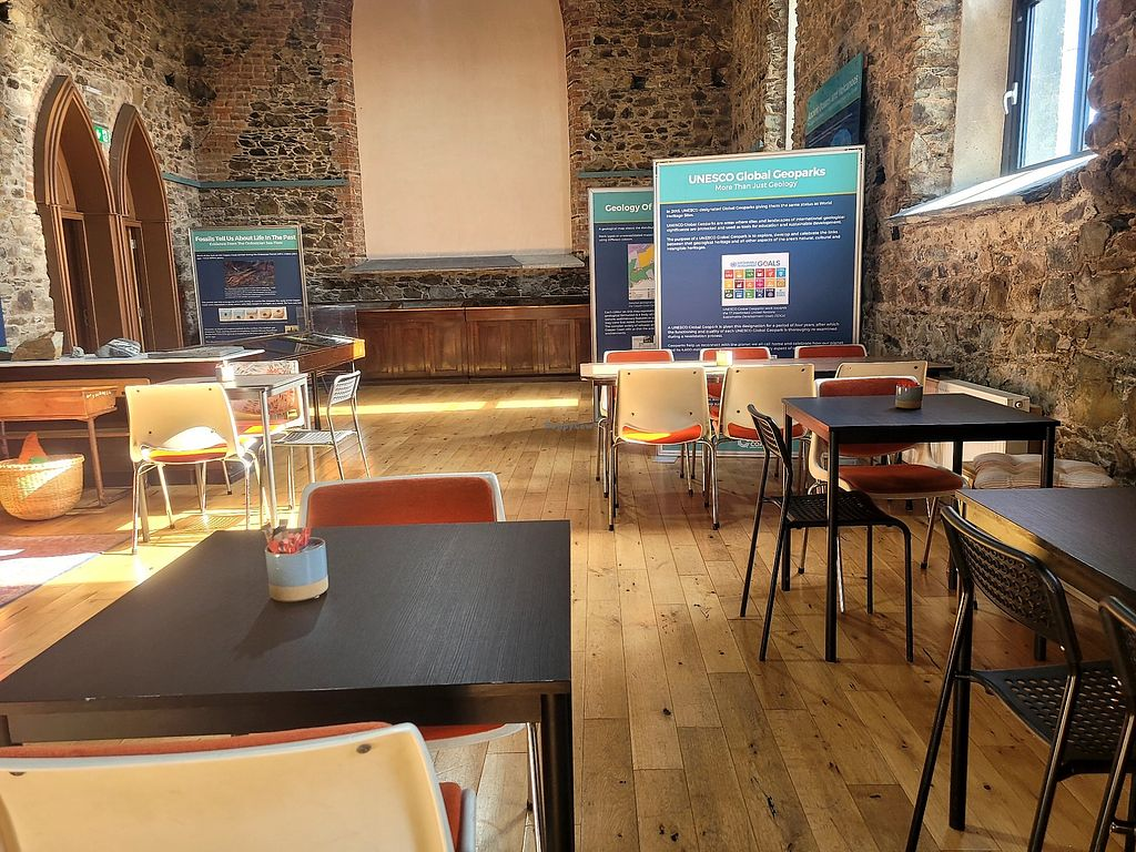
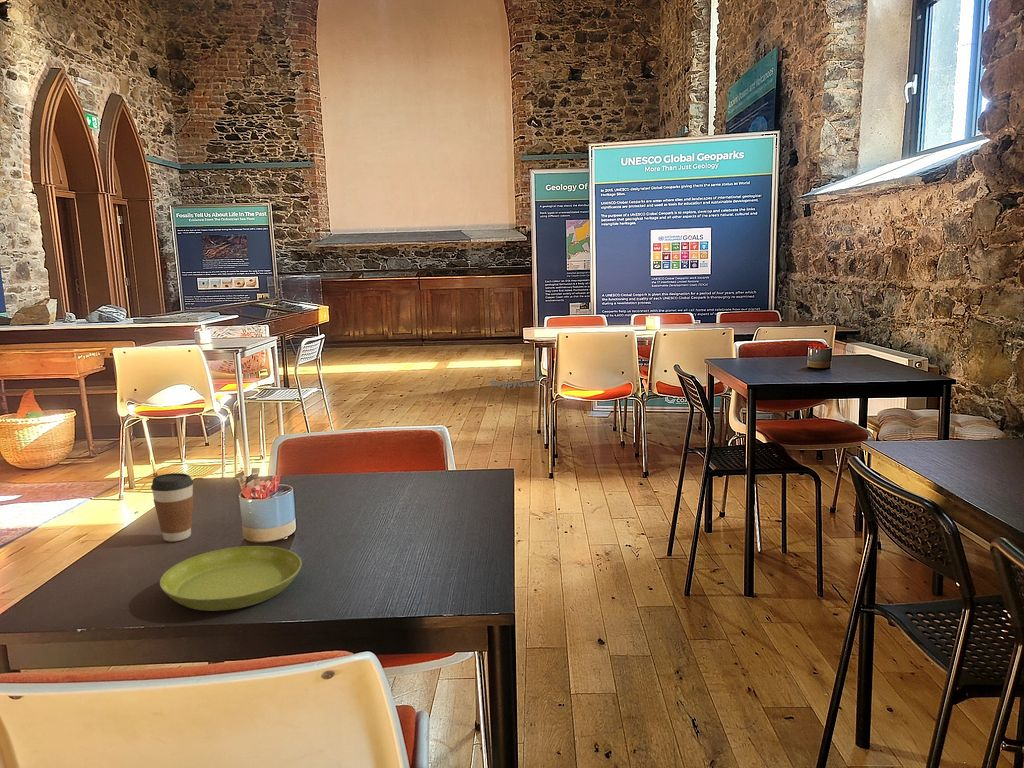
+ coffee cup [150,472,194,542]
+ saucer [159,545,303,612]
